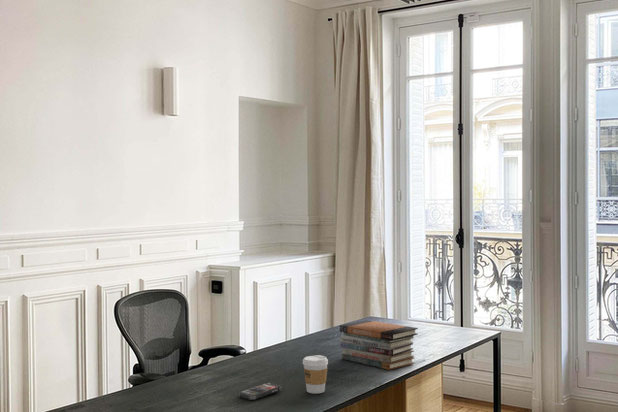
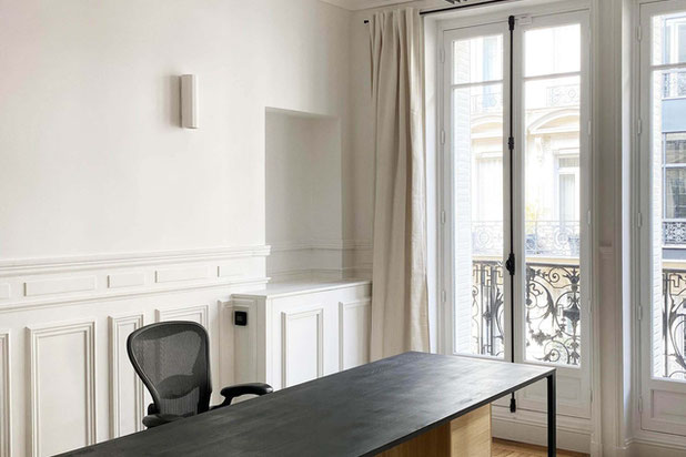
- book stack [339,319,419,371]
- coffee cup [302,354,329,395]
- smartphone [238,382,282,401]
